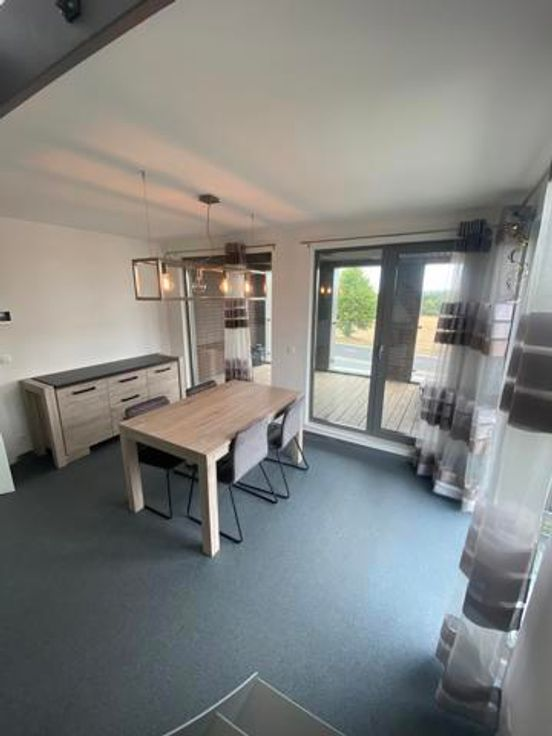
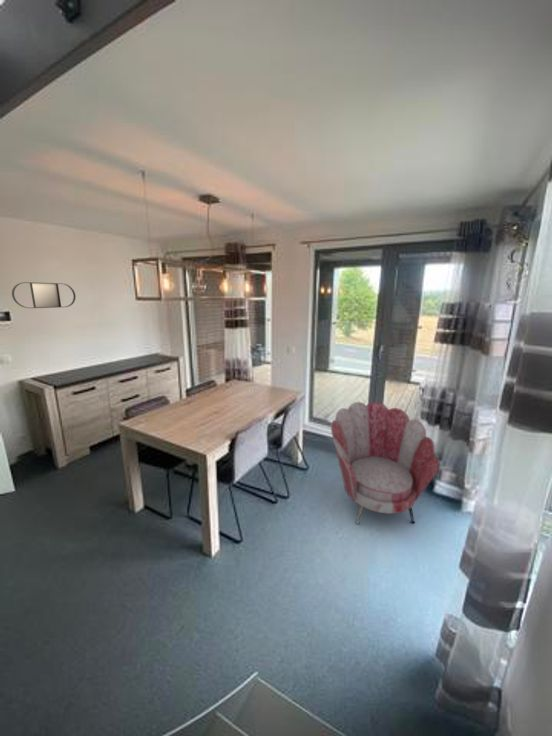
+ home mirror [11,281,77,309]
+ armchair [330,401,440,525]
